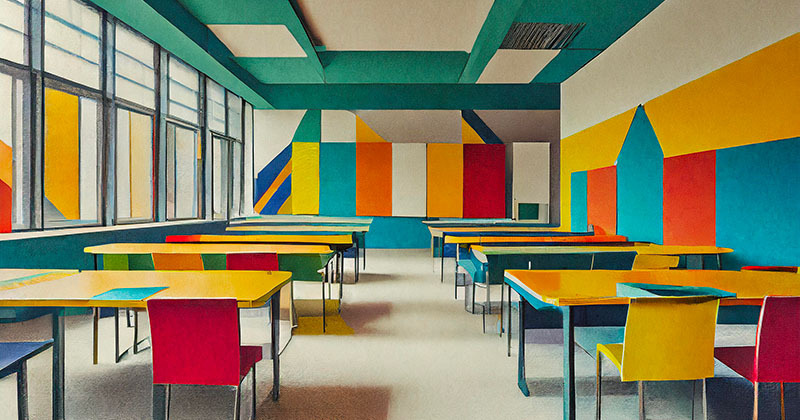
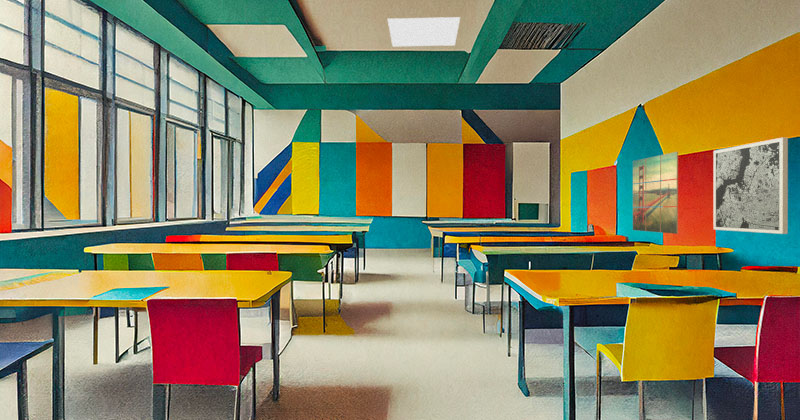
+ light panel [387,16,461,47]
+ wall art [712,137,789,235]
+ wall art [632,151,679,235]
